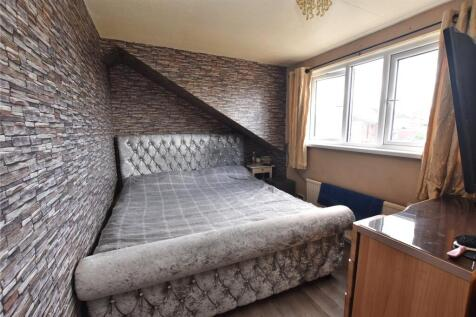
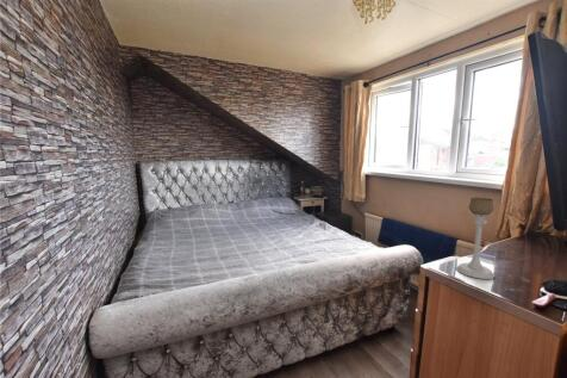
+ candle holder [455,196,496,280]
